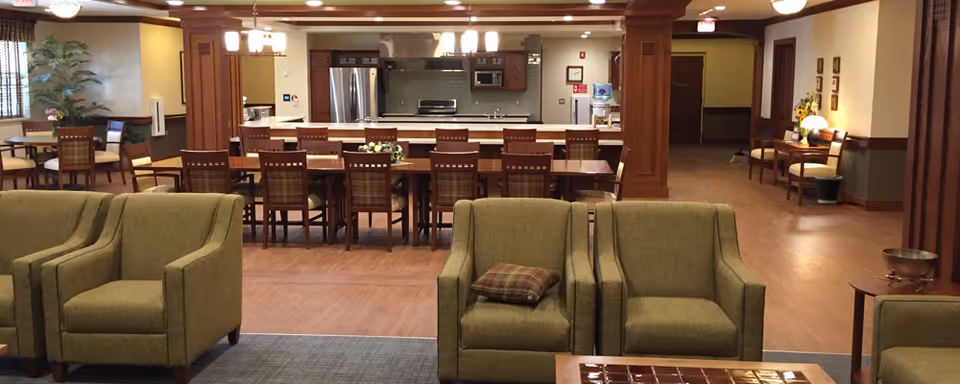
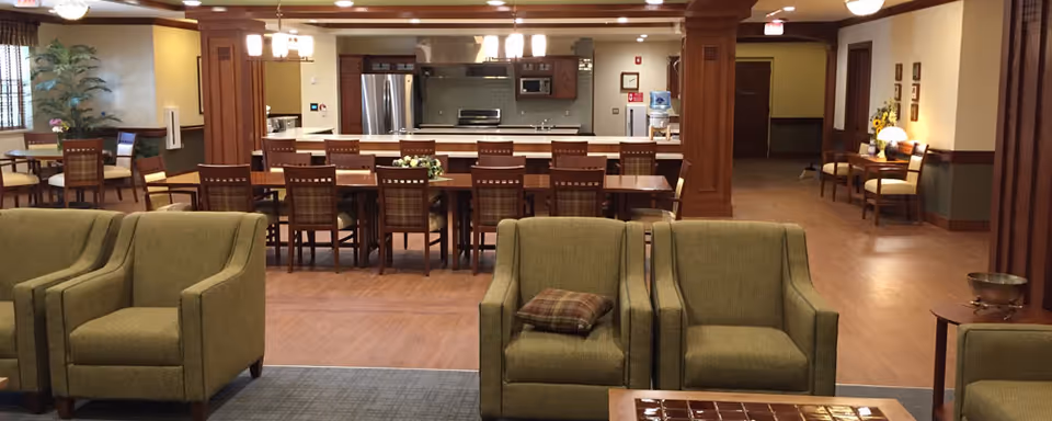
- wastebasket [814,175,844,204]
